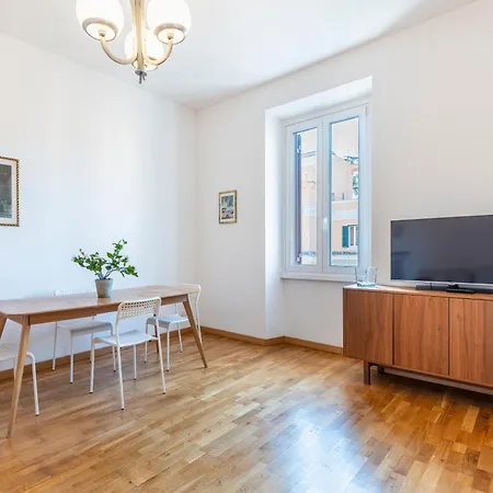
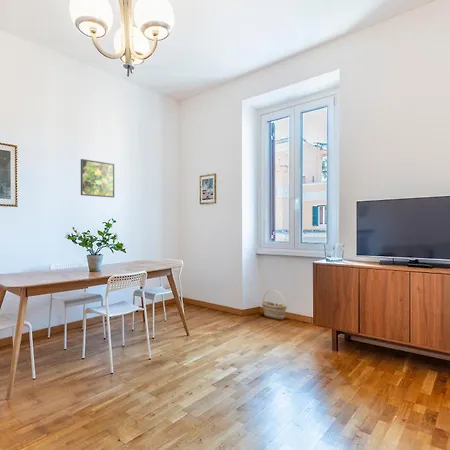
+ basket [261,289,288,321]
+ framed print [80,158,115,199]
